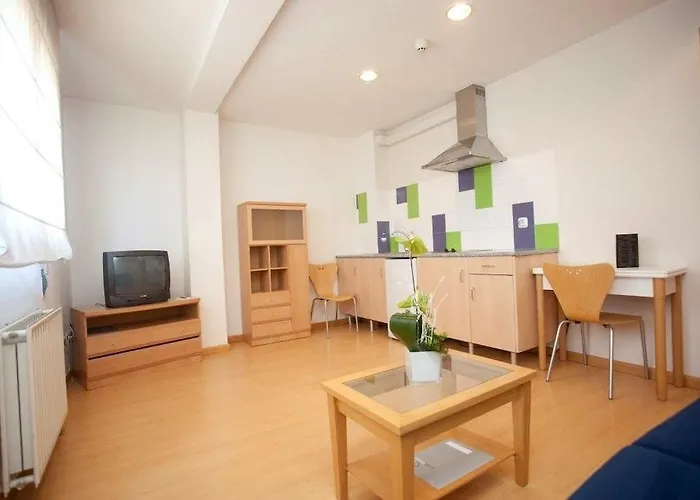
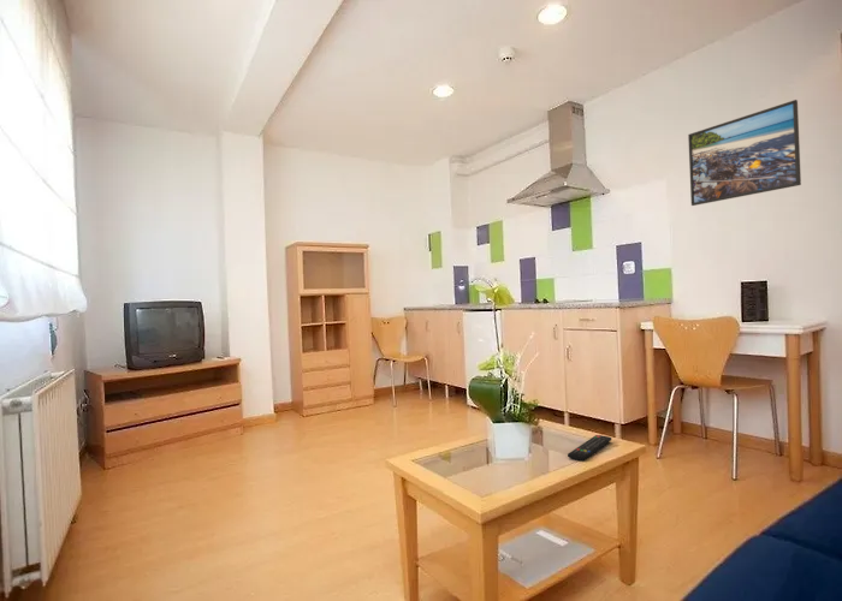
+ remote control [567,434,612,462]
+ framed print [687,99,802,207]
